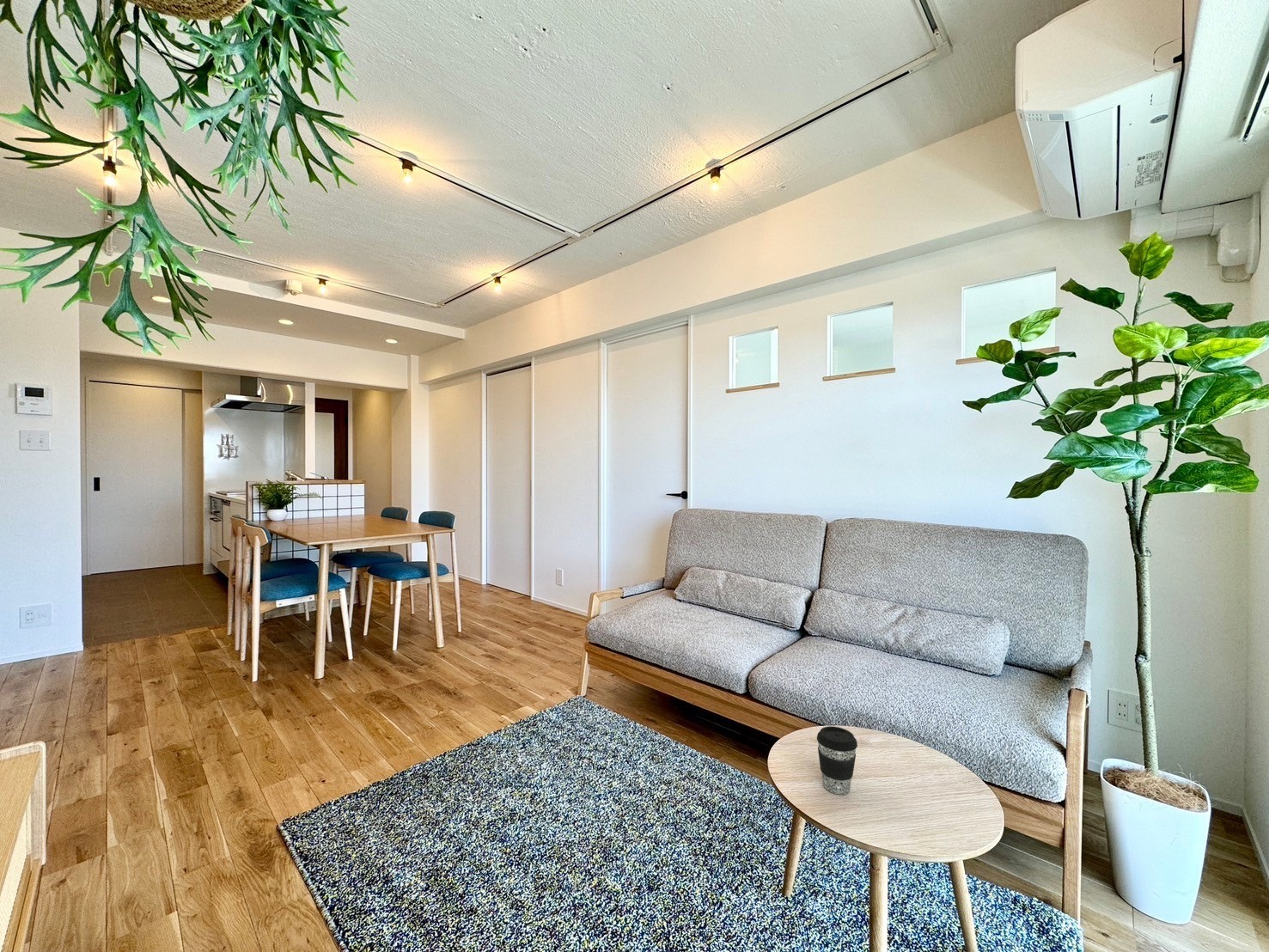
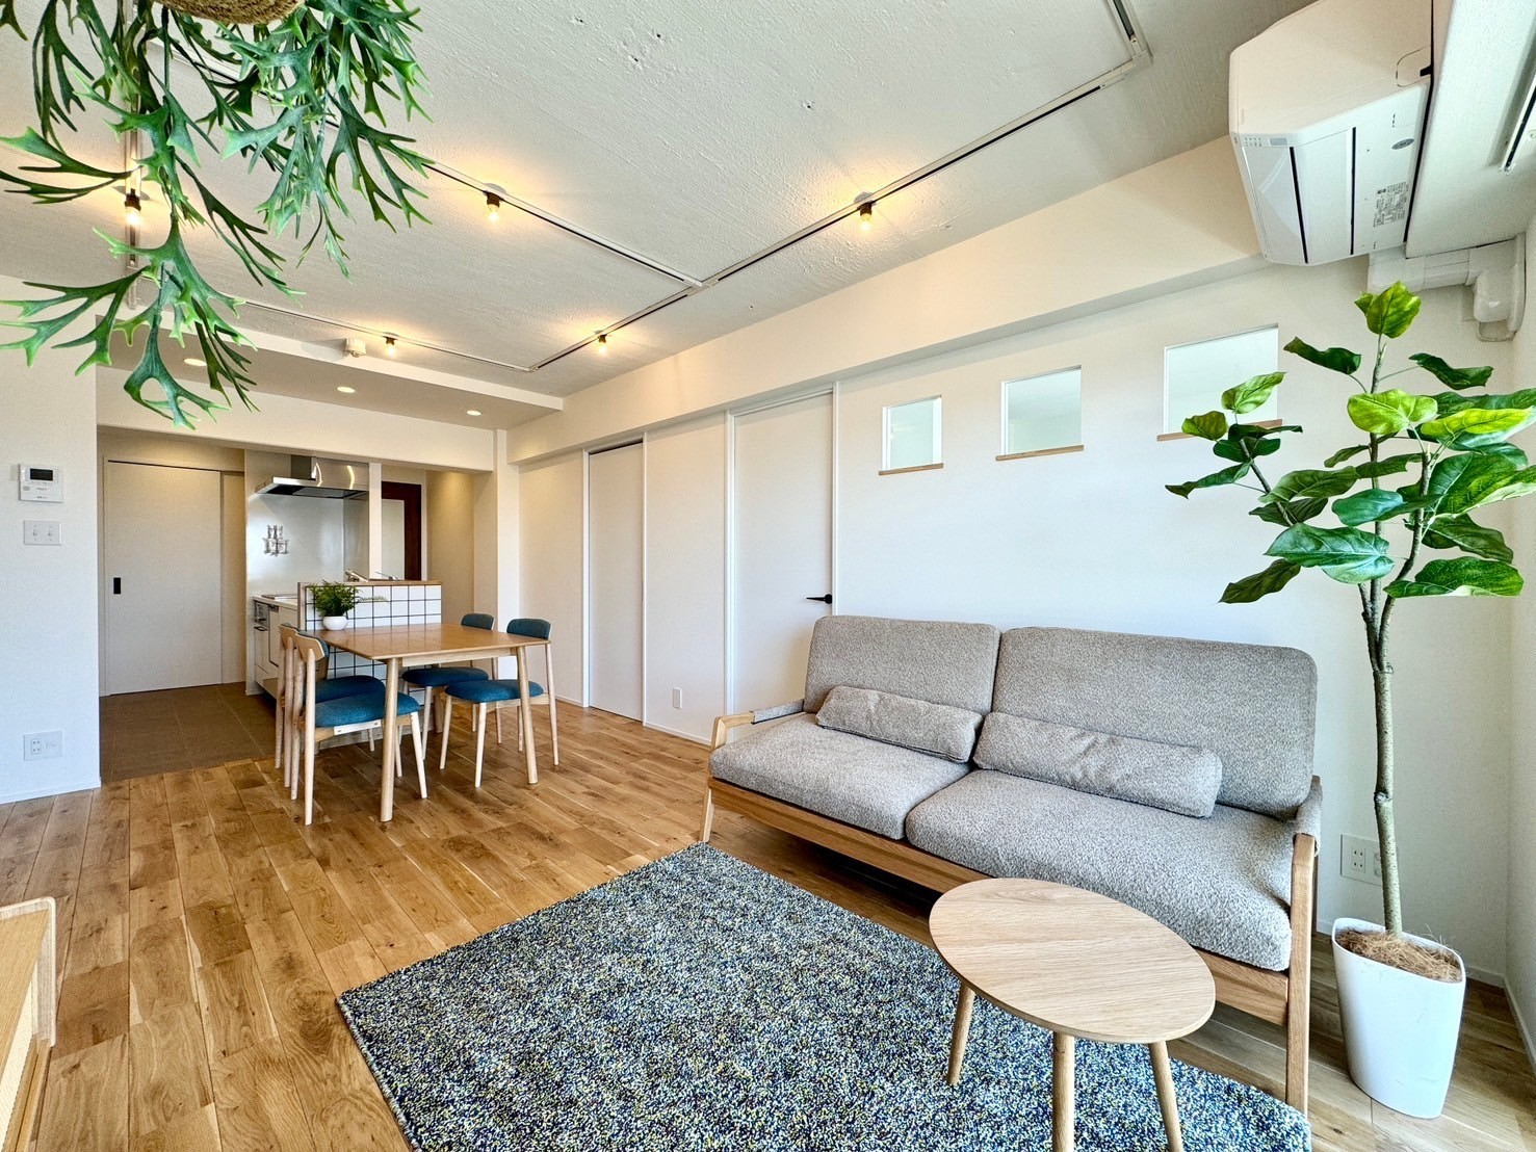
- coffee cup [816,725,858,795]
